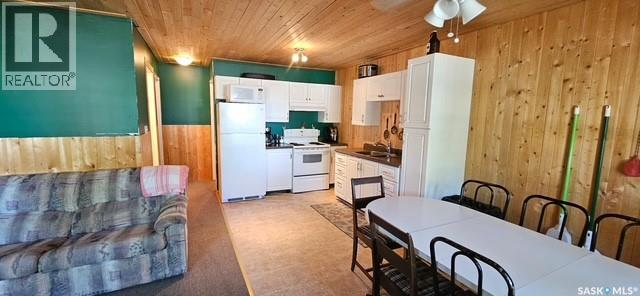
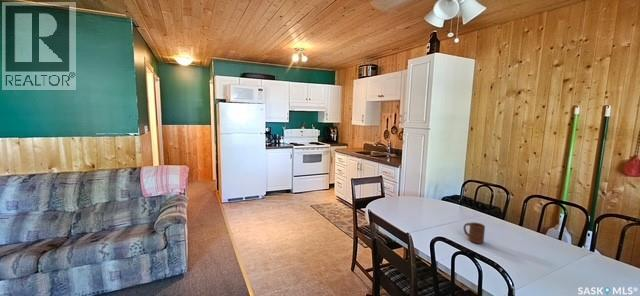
+ cup [463,221,486,245]
